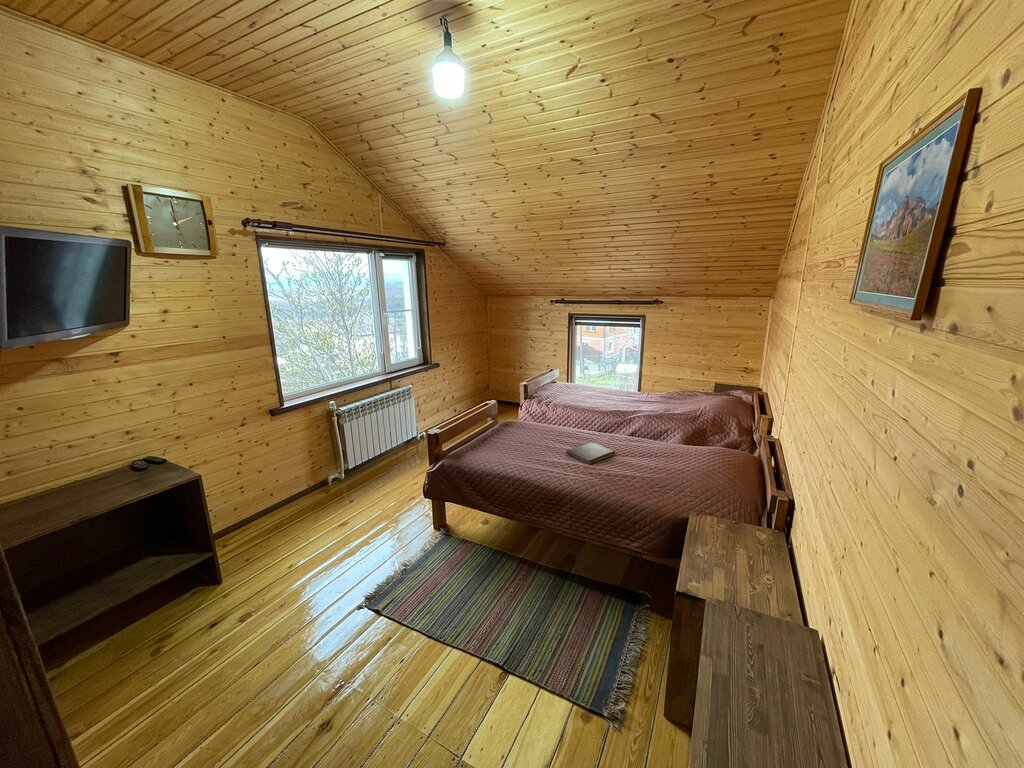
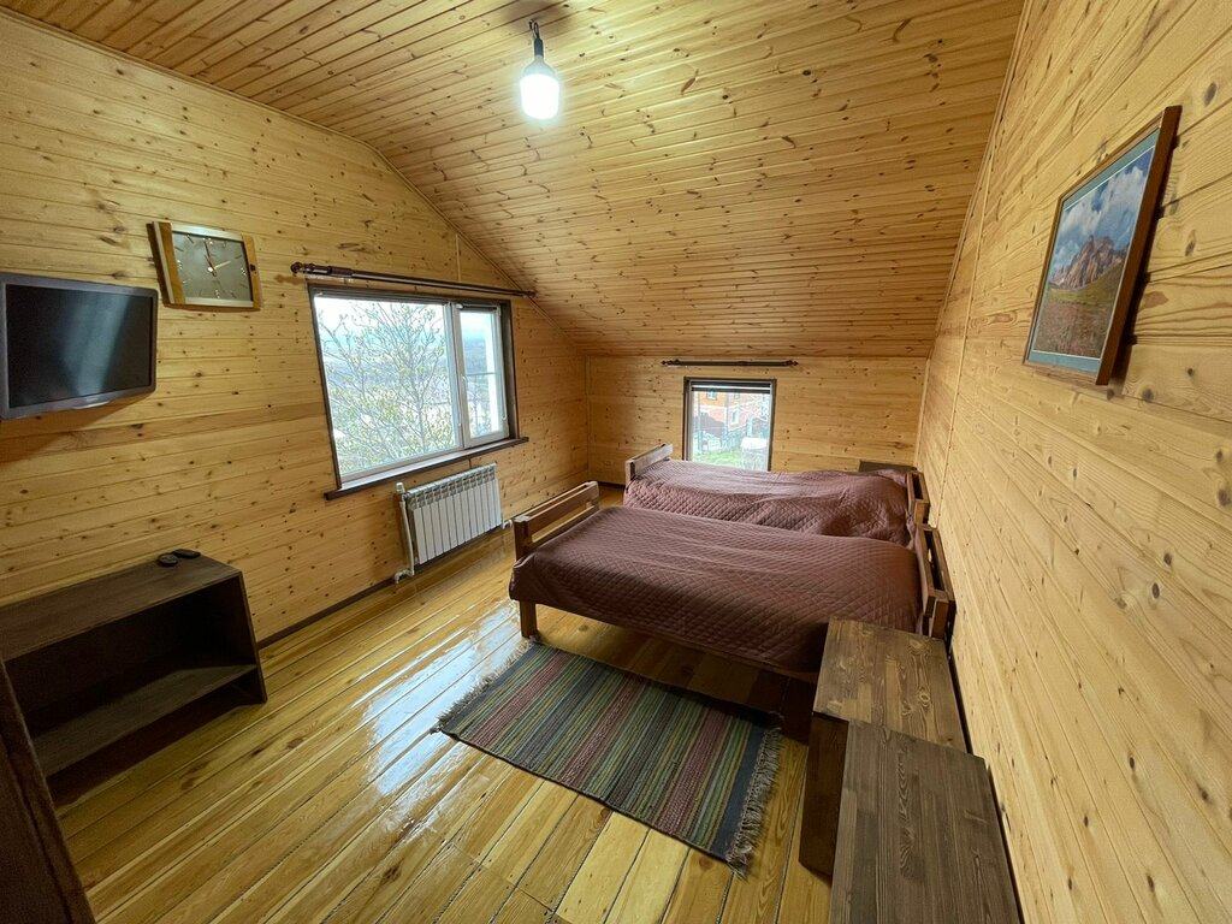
- book [564,441,617,465]
